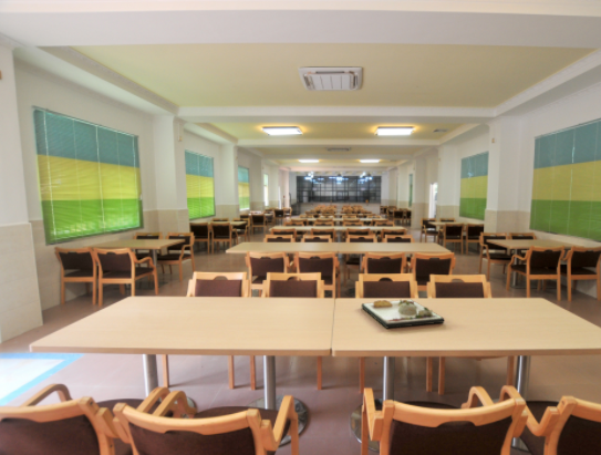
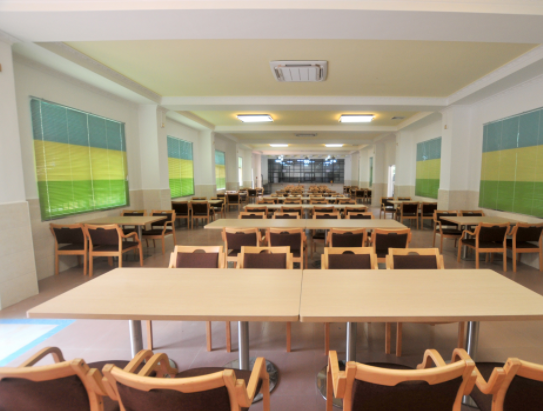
- dinner plate [361,299,445,330]
